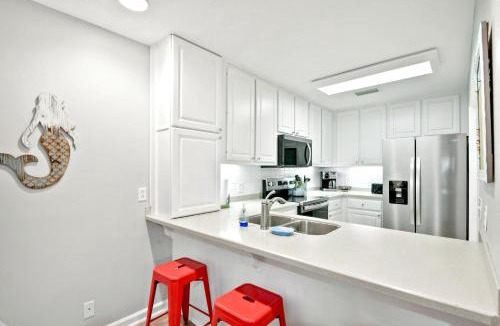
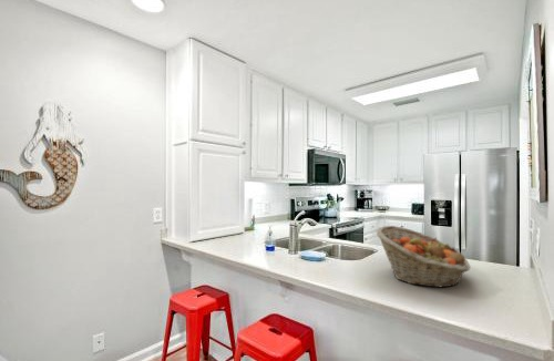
+ fruit basket [376,225,471,288]
